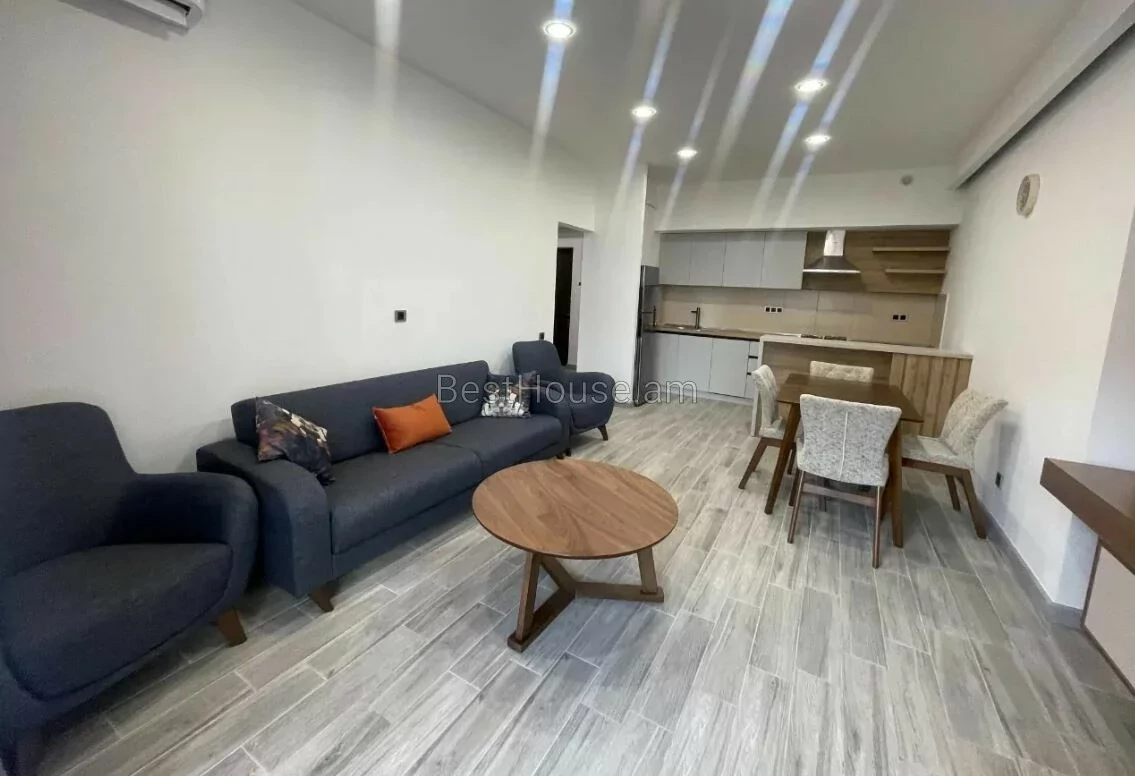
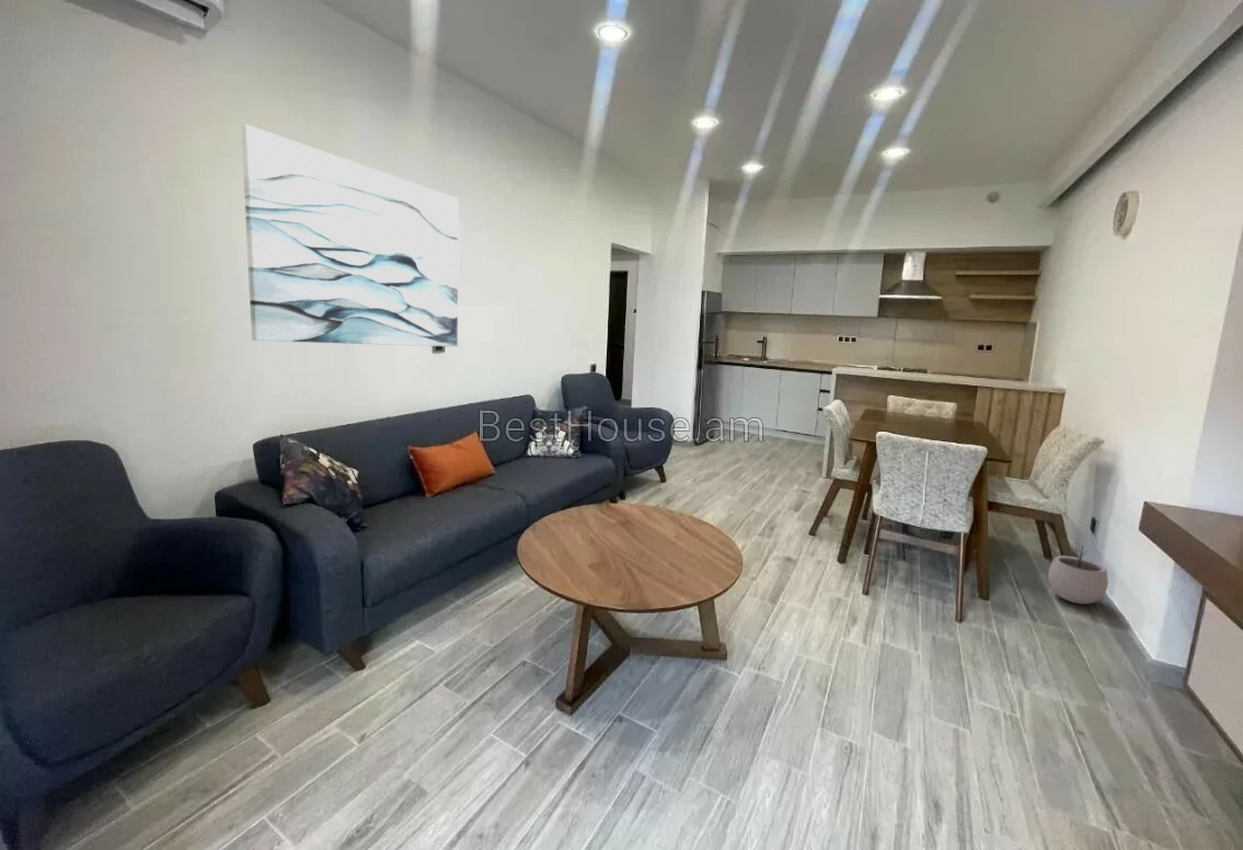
+ plant pot [1047,545,1109,605]
+ wall art [240,124,459,348]
